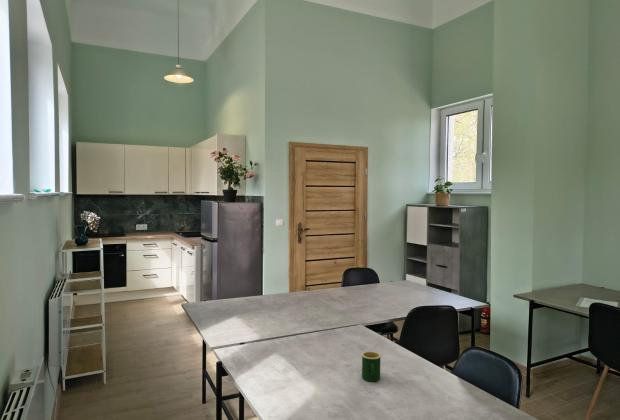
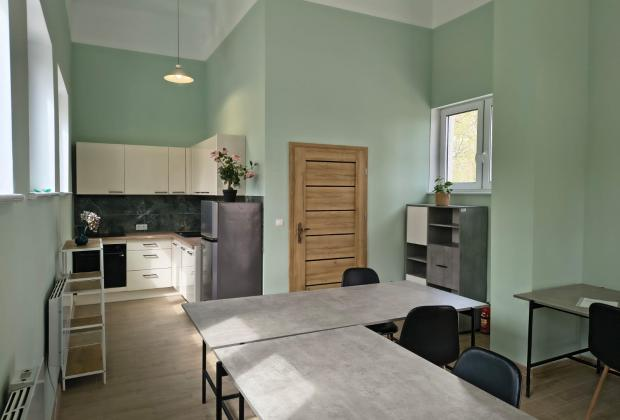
- mug [361,350,382,382]
